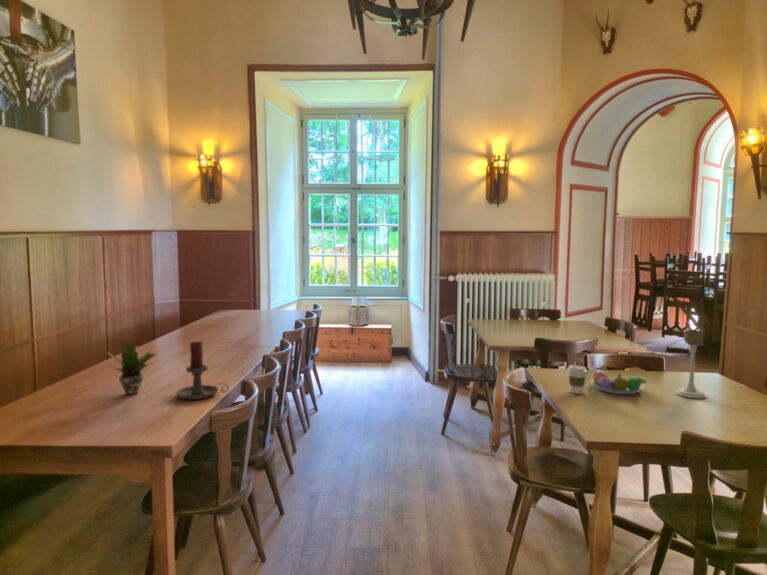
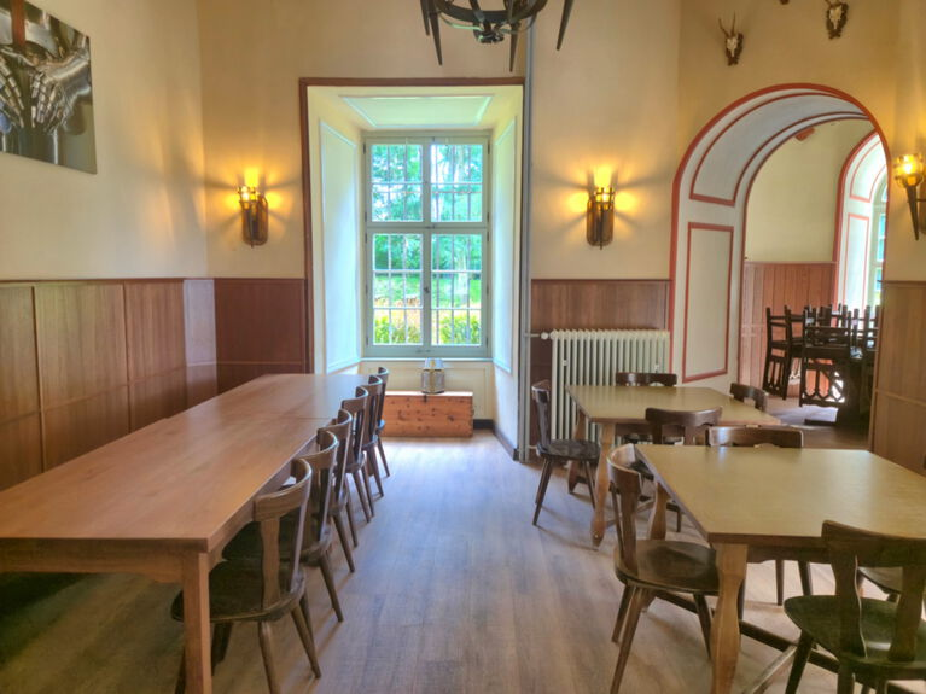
- candle holder [674,328,707,399]
- potted plant [103,340,159,396]
- fruit bowl [590,370,647,395]
- candle holder [175,340,230,400]
- coffee cup [566,364,588,395]
